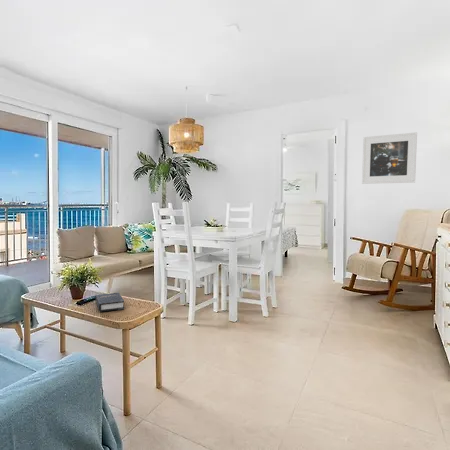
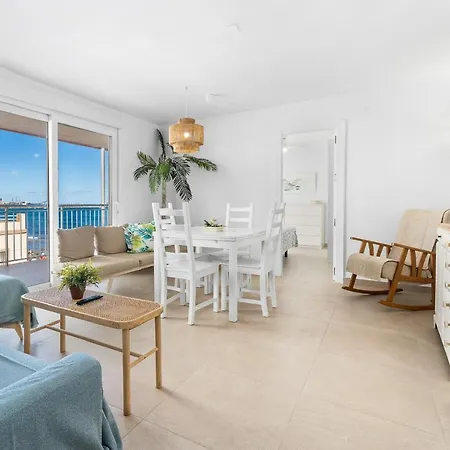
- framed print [361,131,418,185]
- hardback book [95,291,125,313]
